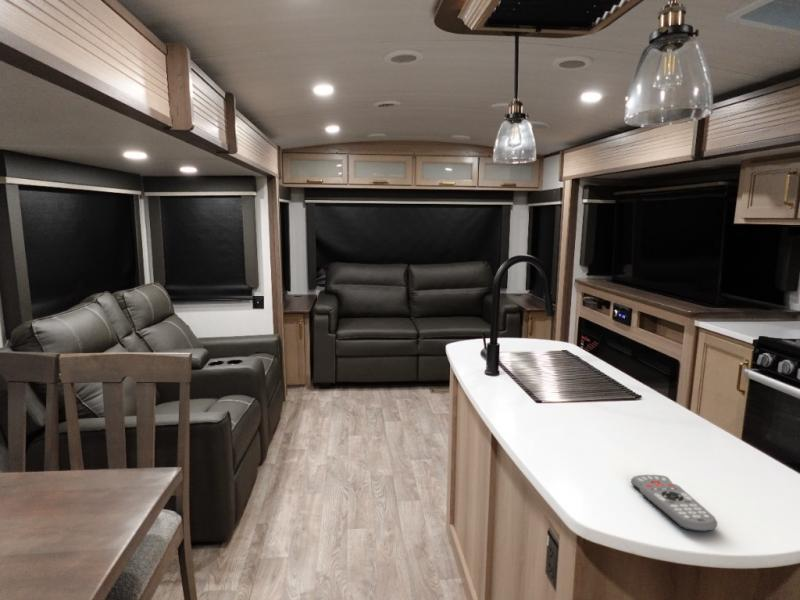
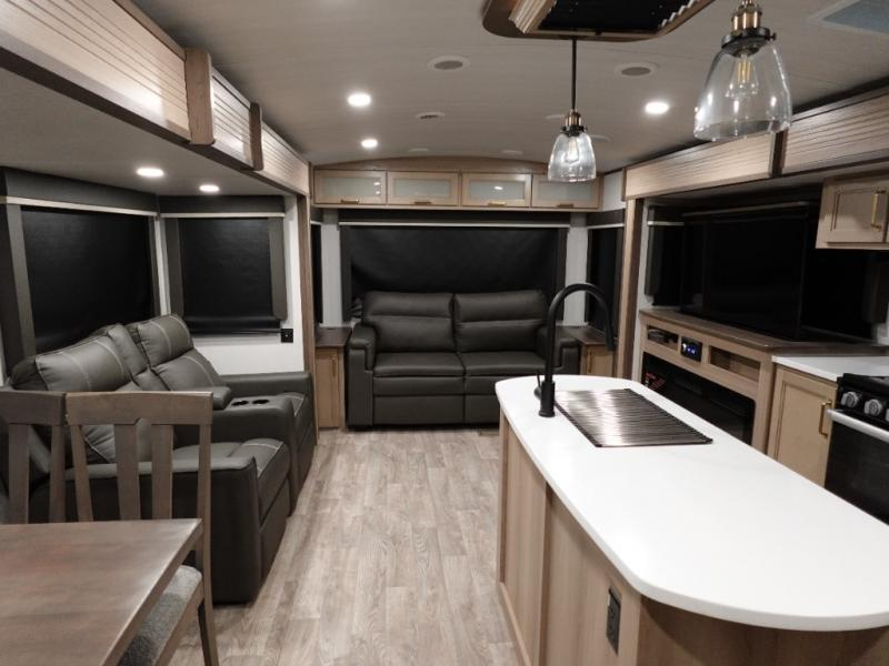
- remote control [630,474,718,533]
